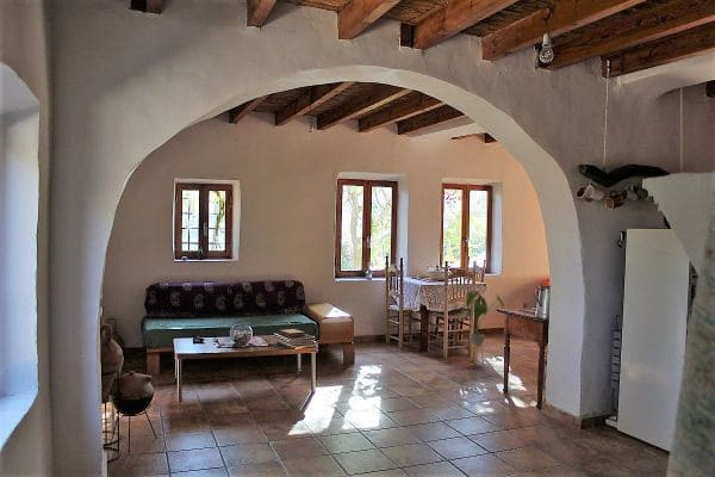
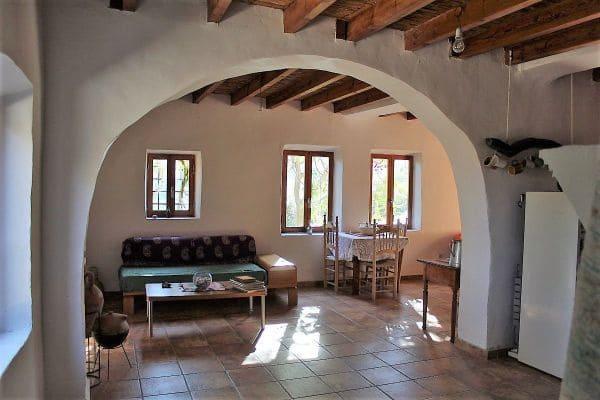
- house plant [460,290,506,364]
